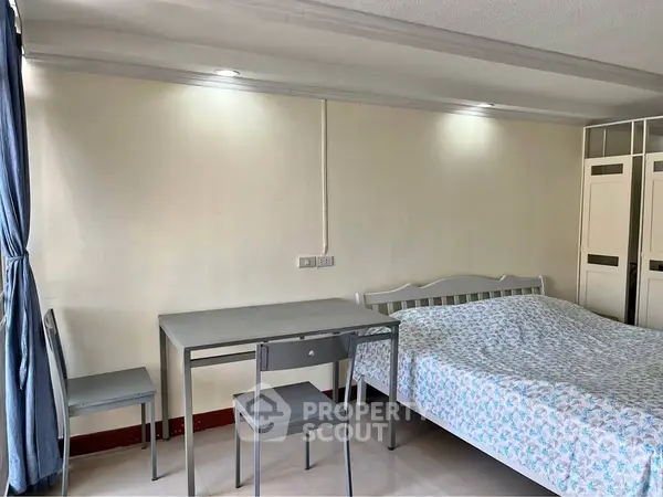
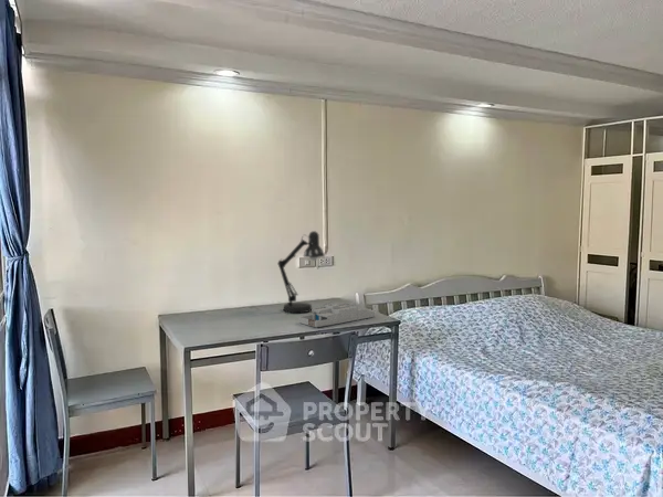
+ desk lamp [276,230,326,314]
+ desk organizer [297,302,376,328]
